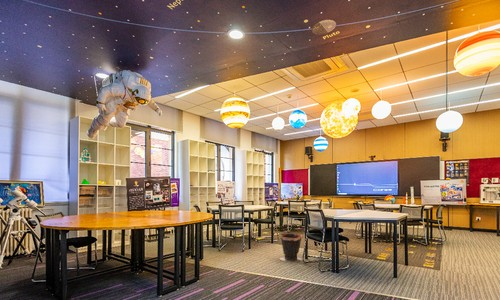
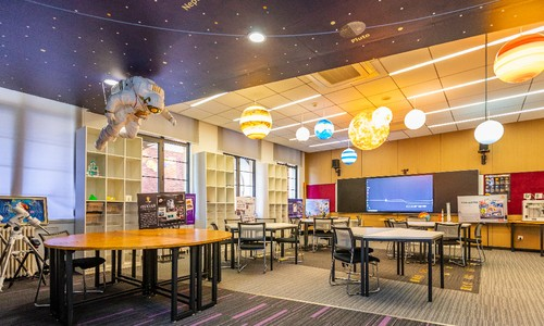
- waste bin [278,232,303,262]
